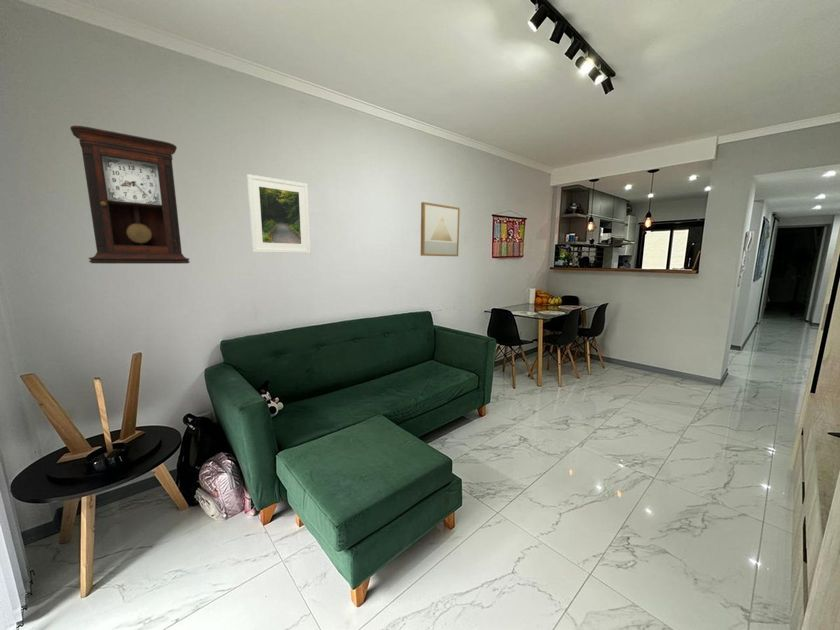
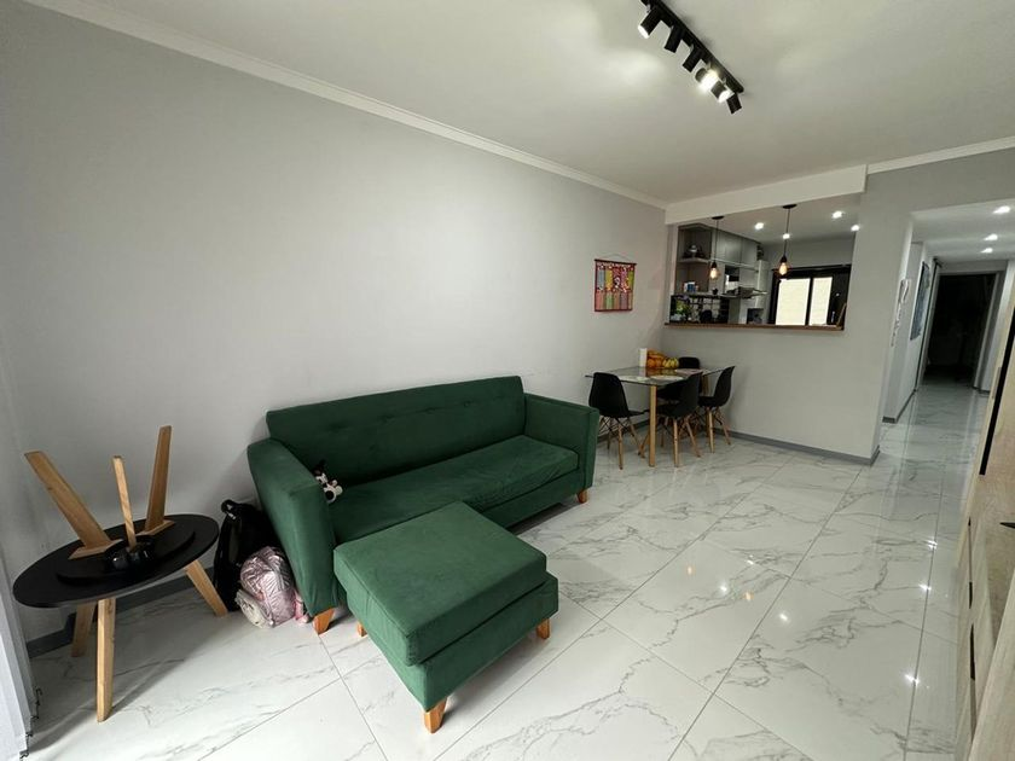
- wall art [420,201,461,257]
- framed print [246,173,311,254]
- pendulum clock [69,125,191,265]
